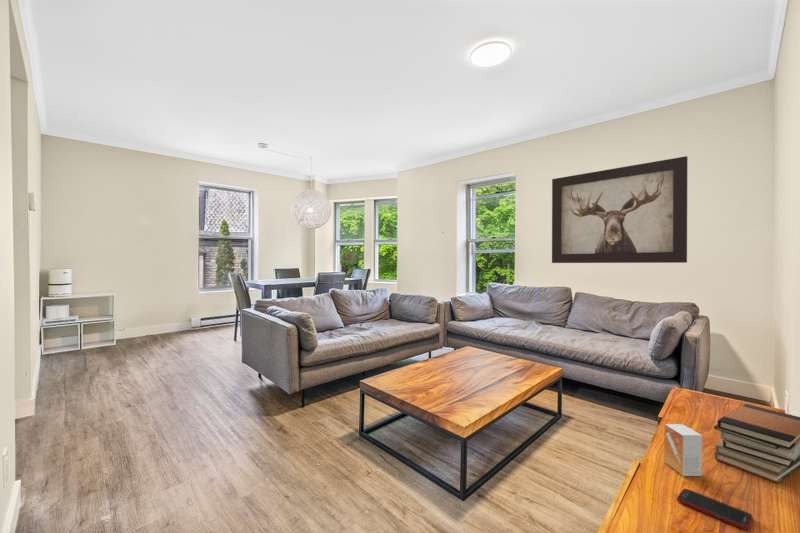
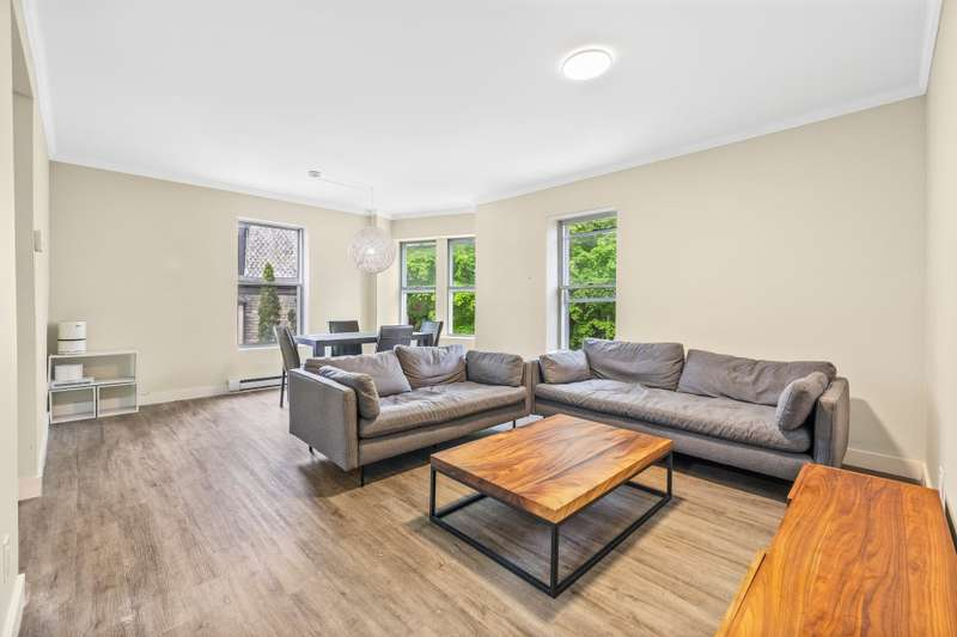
- wall art [551,155,689,264]
- small box [663,423,703,477]
- book stack [713,403,800,484]
- cell phone [676,487,754,531]
